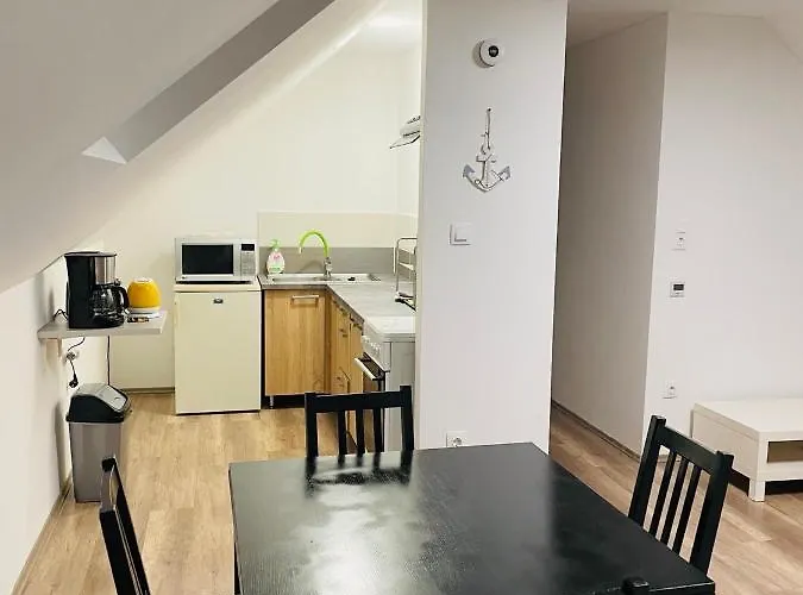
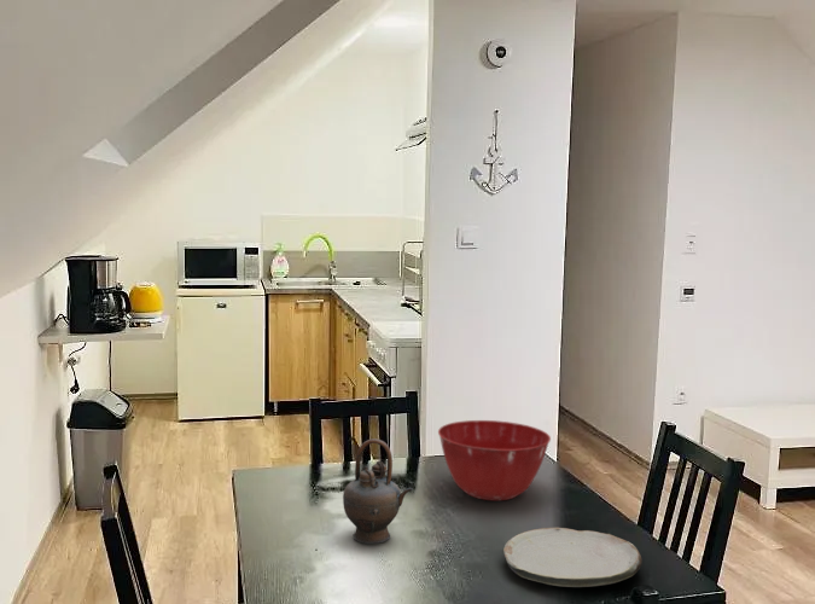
+ teapot [342,437,413,545]
+ mixing bowl [437,419,552,501]
+ plate [502,527,644,588]
